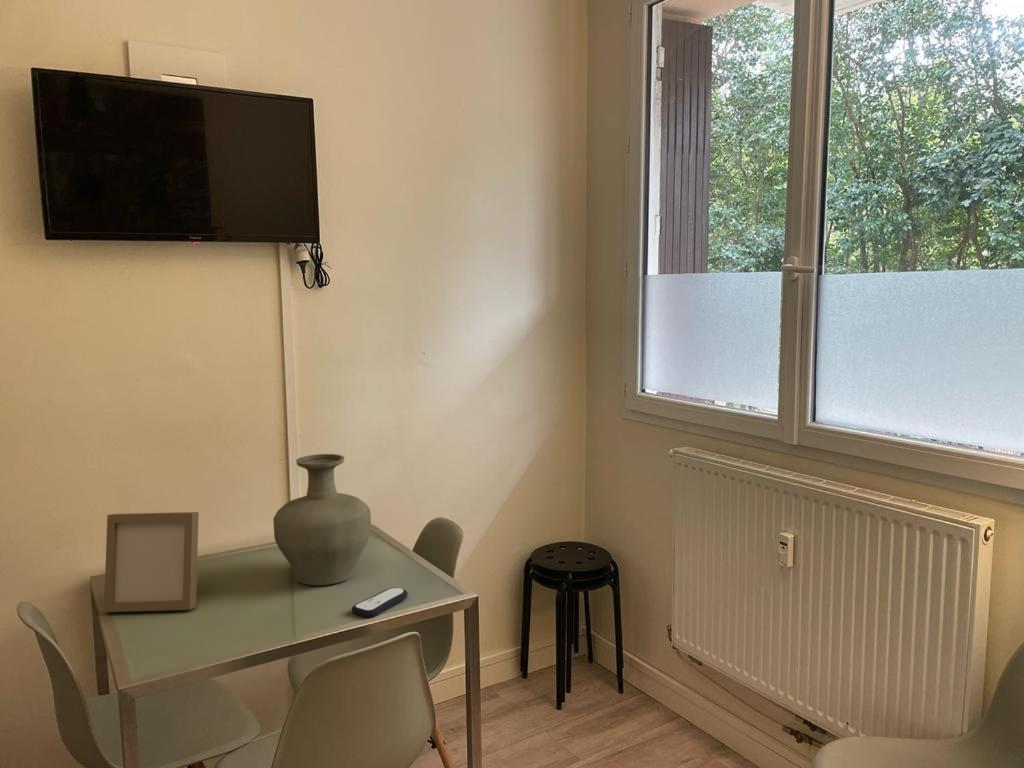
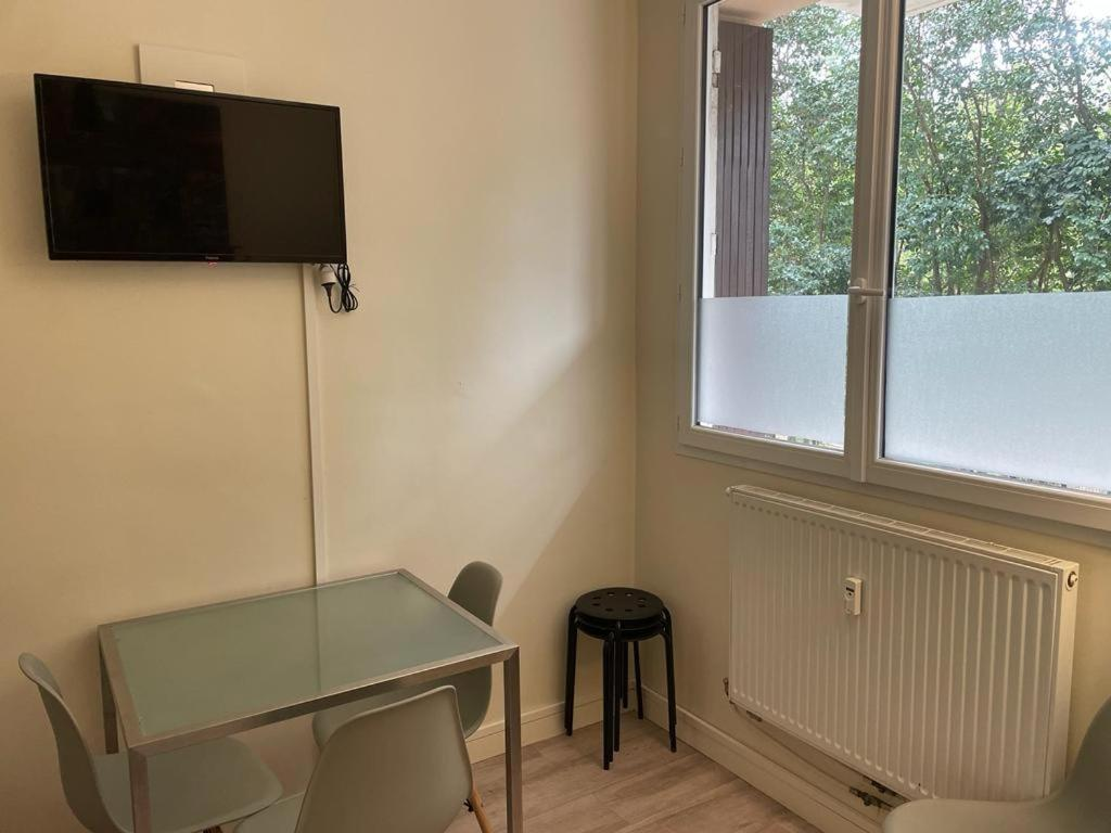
- vase [272,453,372,586]
- remote control [351,586,409,619]
- photo frame [103,511,199,613]
